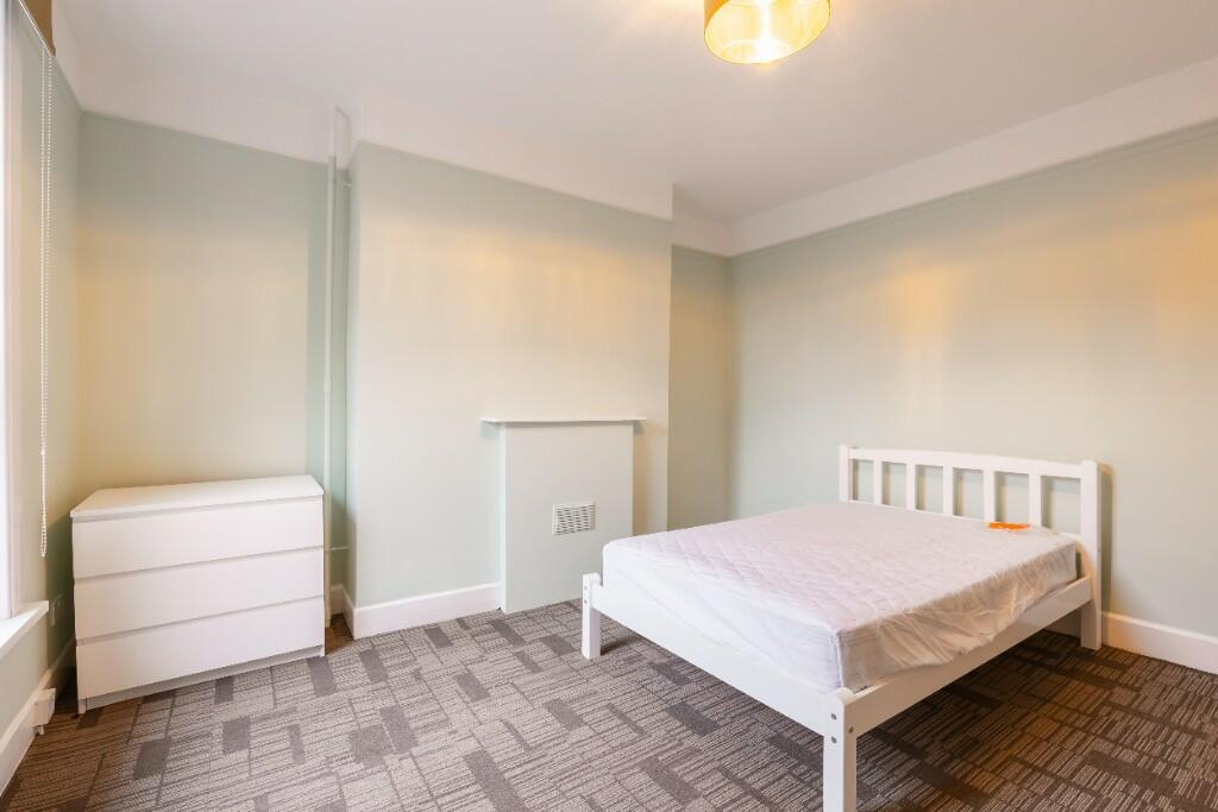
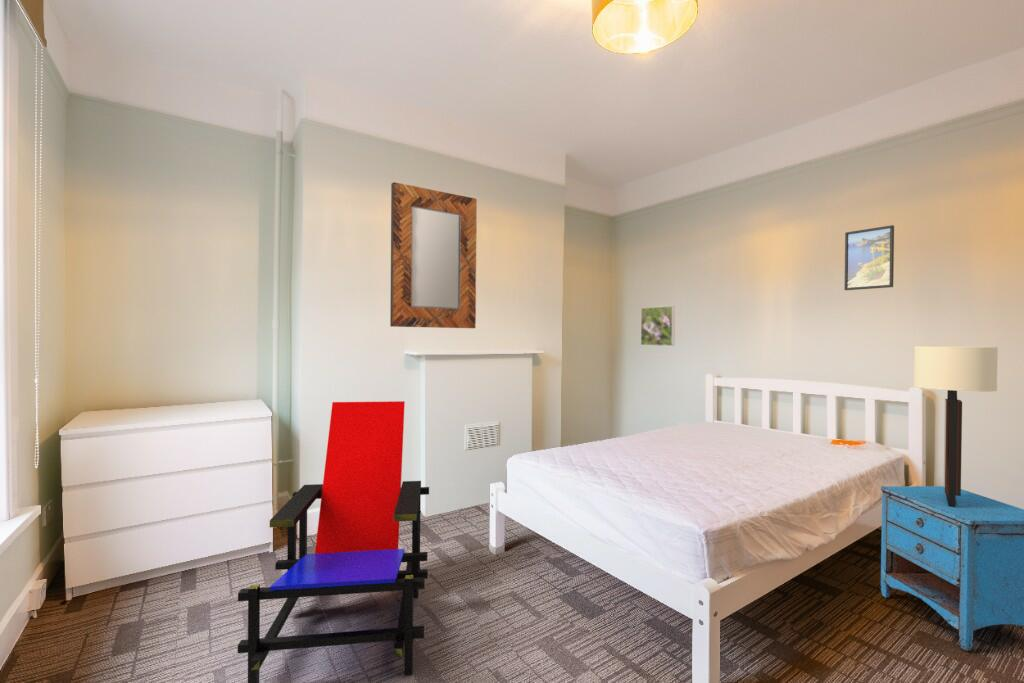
+ wall sconce [913,345,999,507]
+ armchair [237,400,430,683]
+ nightstand [880,485,1024,652]
+ home mirror [389,181,478,329]
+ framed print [843,224,895,291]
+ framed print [640,305,676,347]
